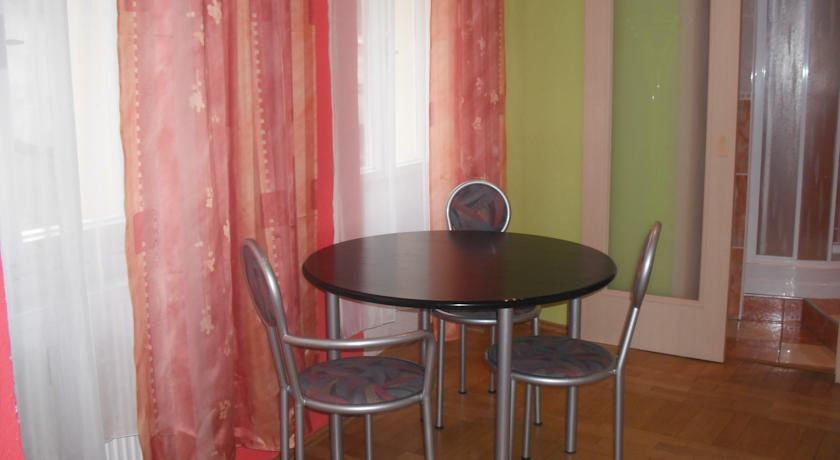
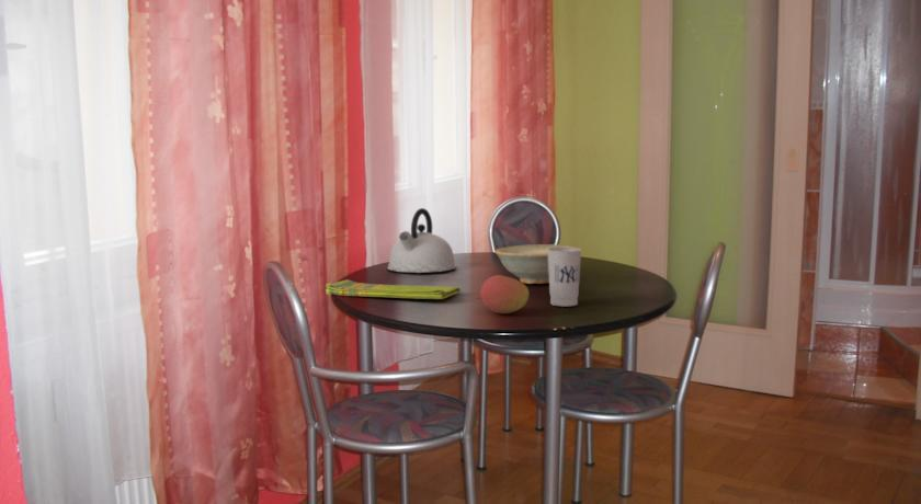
+ dish towel [325,279,462,300]
+ dish [493,243,576,285]
+ cup [547,247,582,308]
+ kettle [386,207,457,274]
+ fruit [476,274,530,314]
